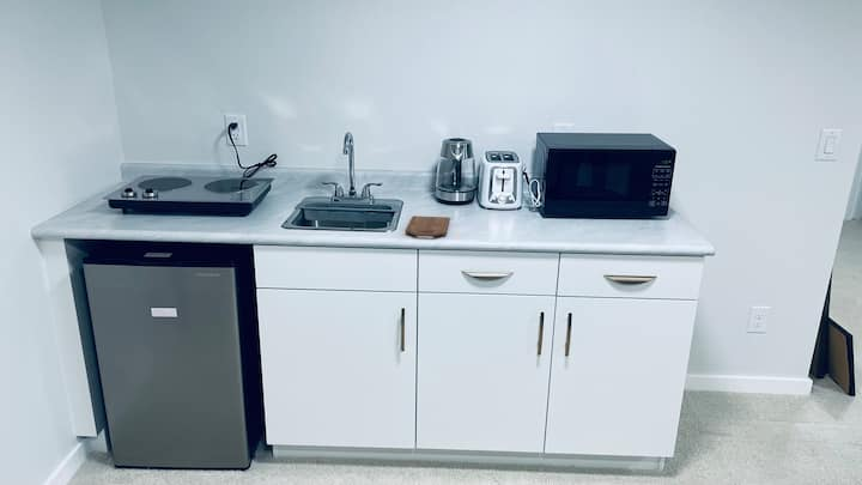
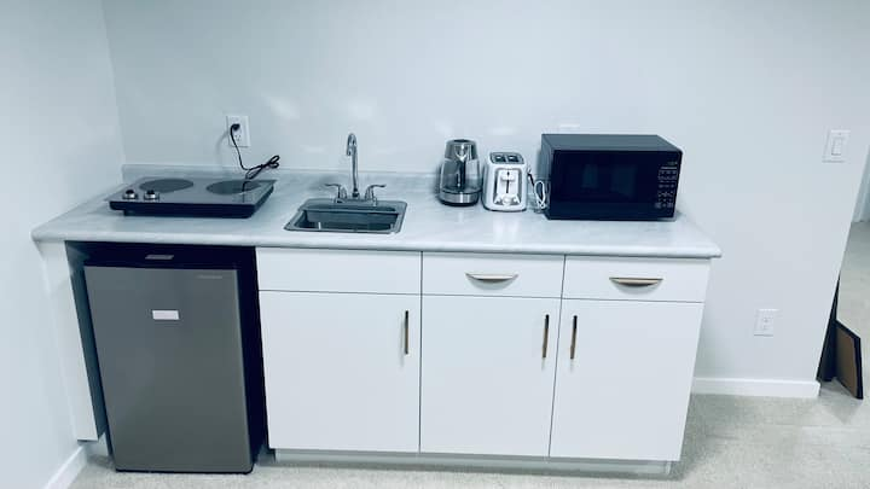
- cutting board [405,214,451,237]
